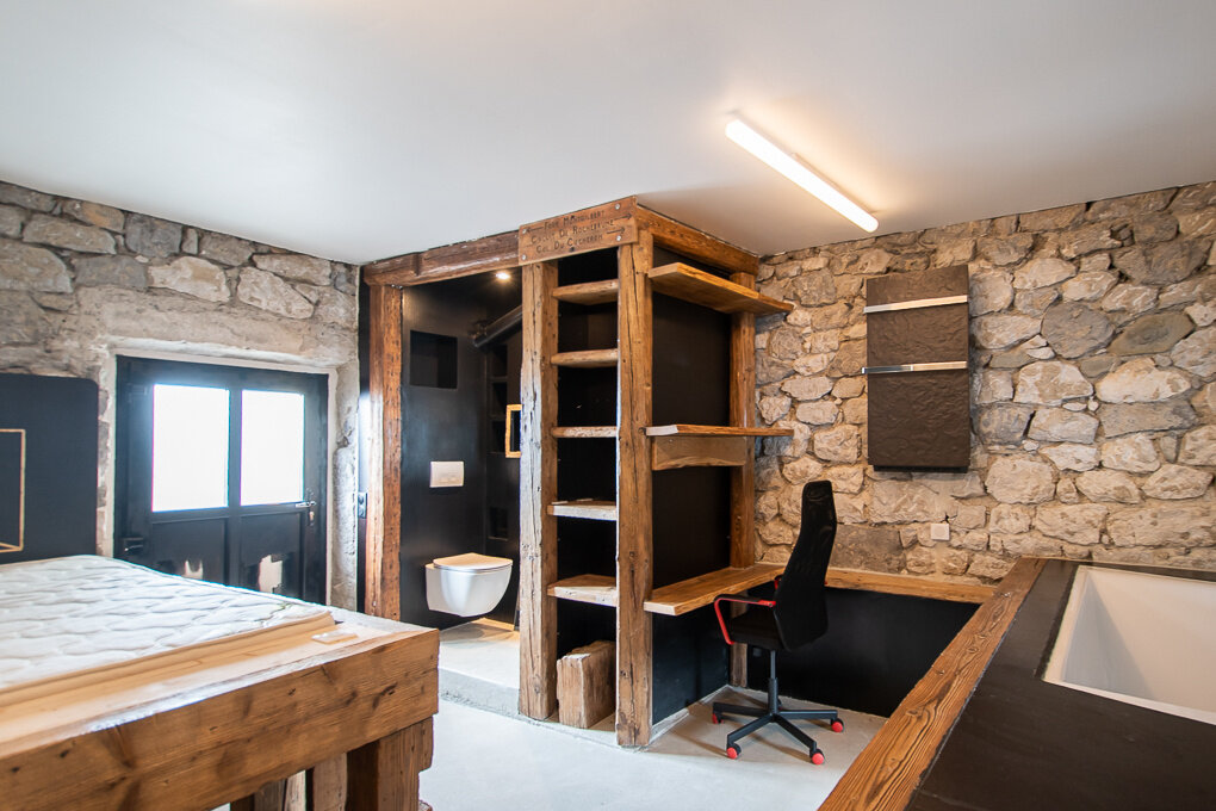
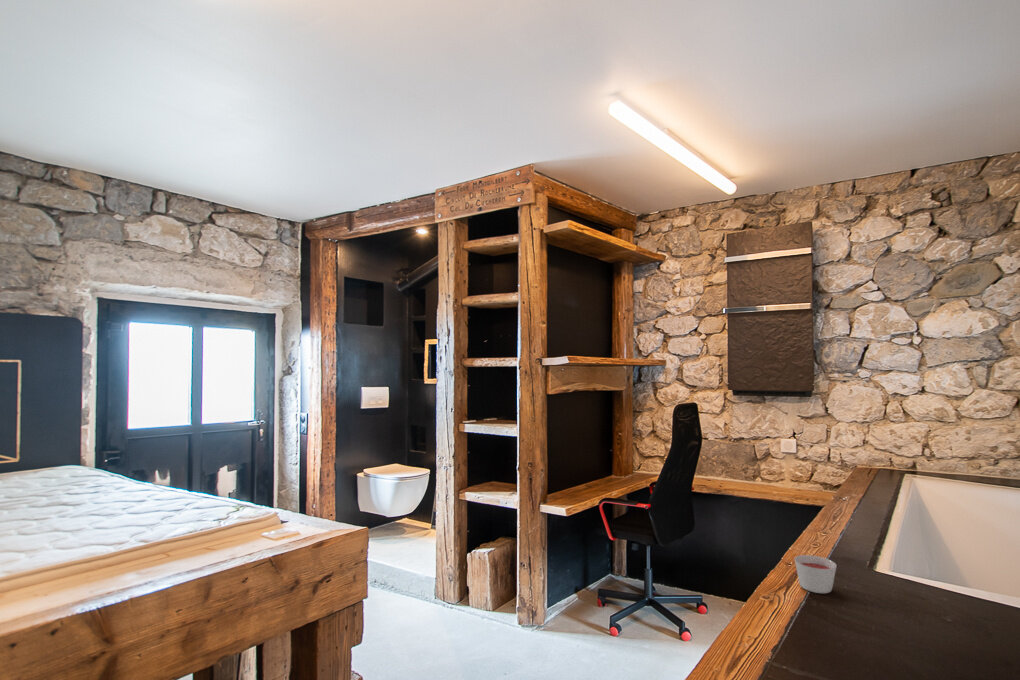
+ candle [794,554,837,594]
